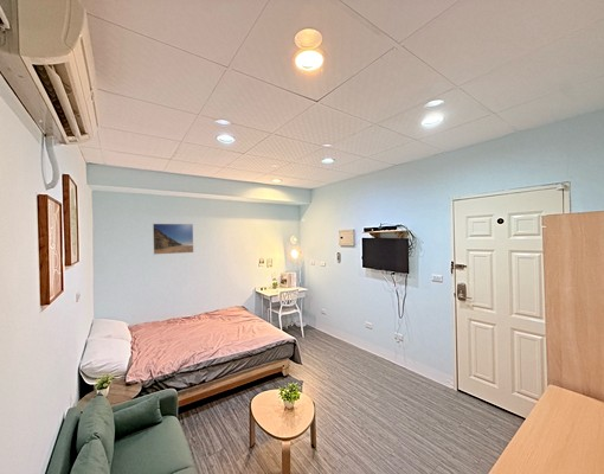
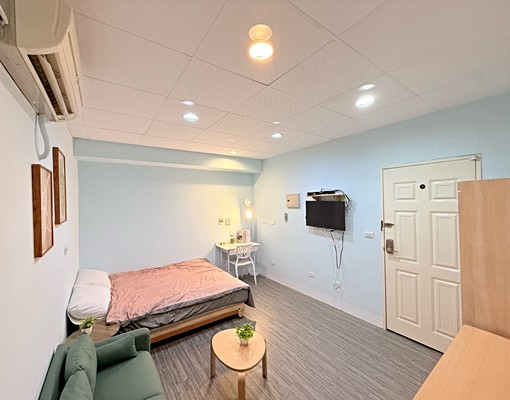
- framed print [152,223,194,256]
